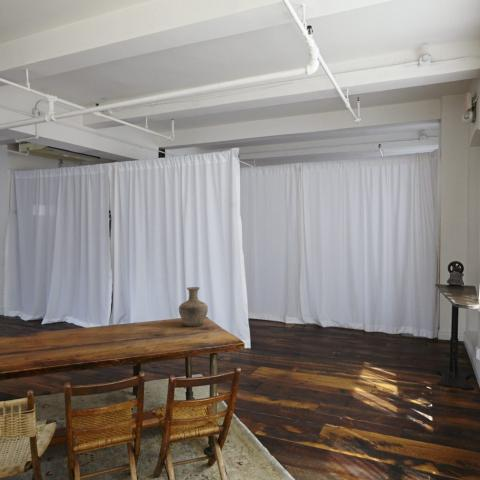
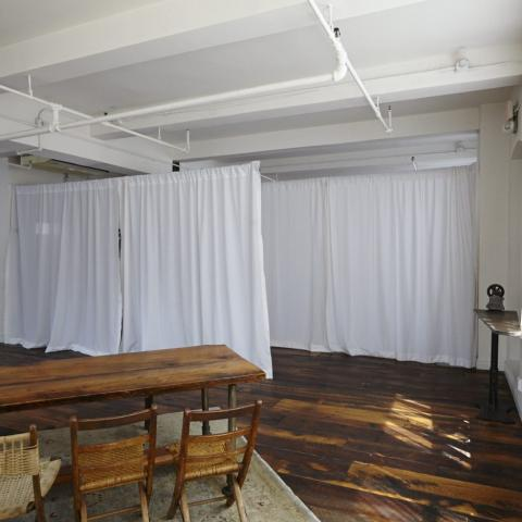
- vase [178,286,209,327]
